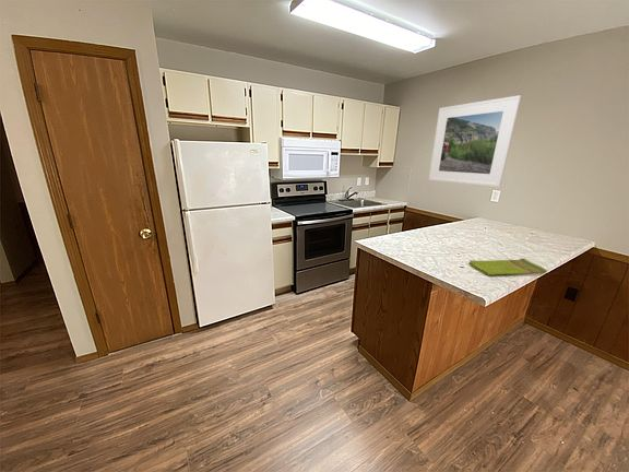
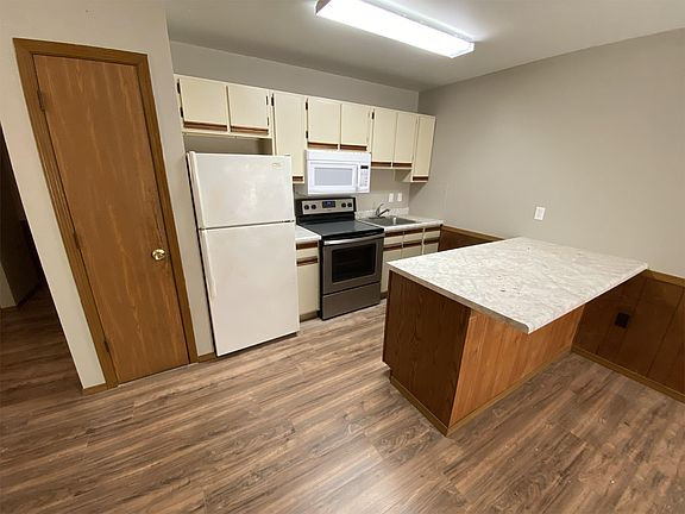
- dish towel [467,258,548,276]
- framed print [428,94,522,188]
